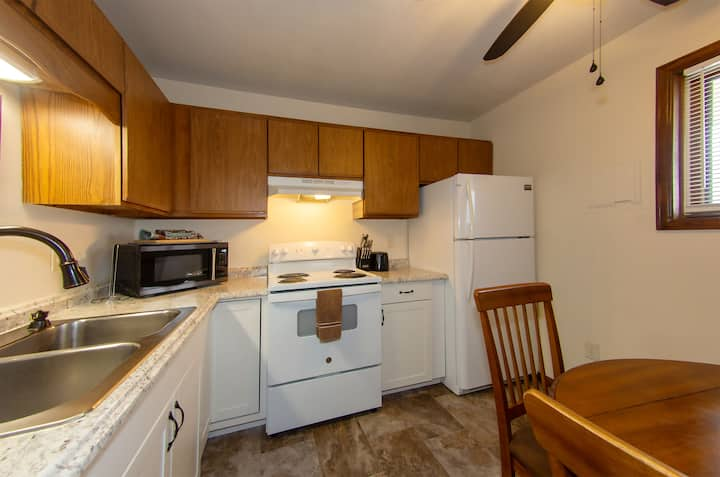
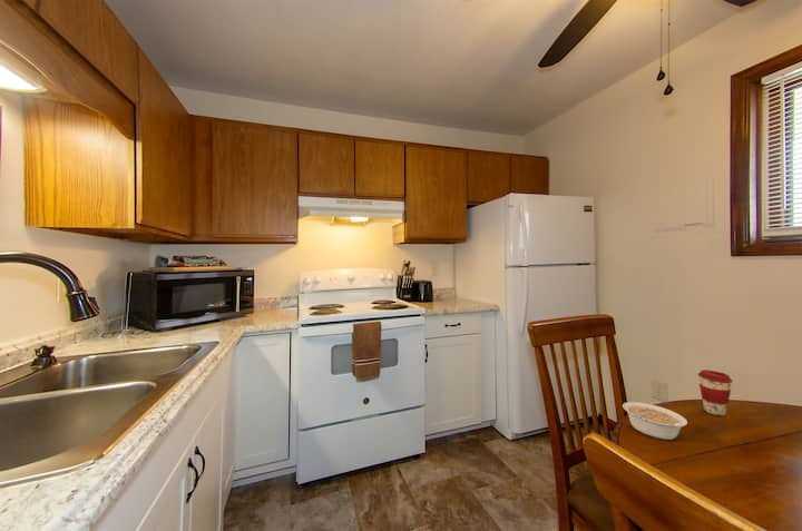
+ coffee cup [697,368,734,417]
+ legume [622,401,688,441]
